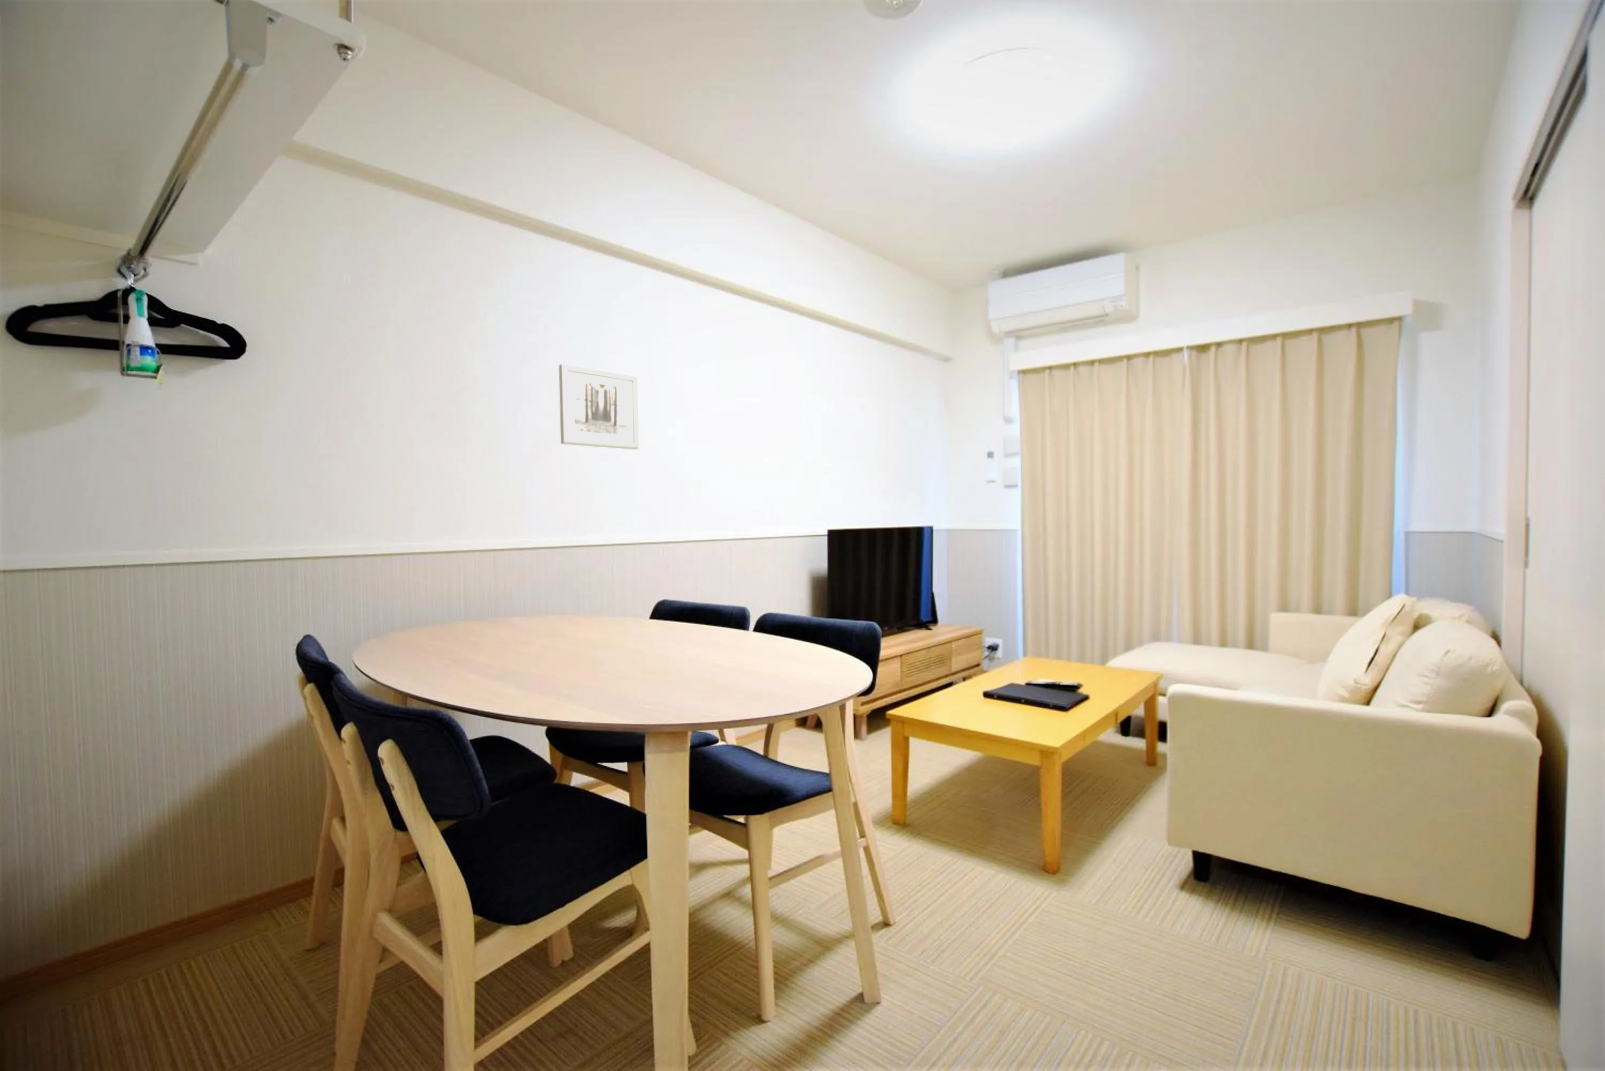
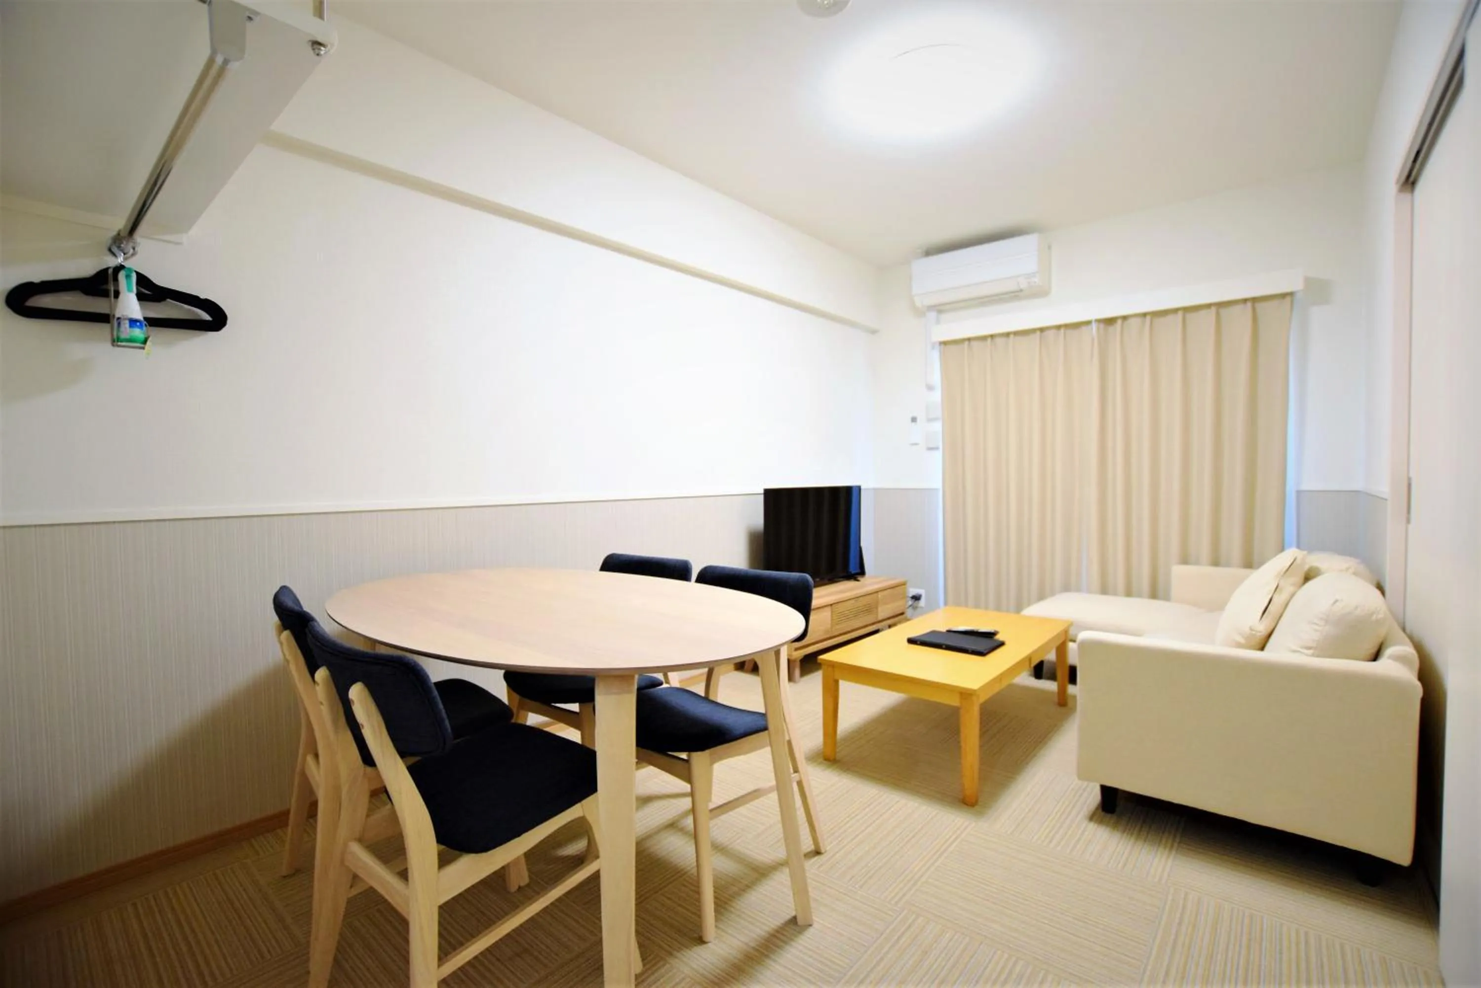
- wall art [558,363,639,449]
